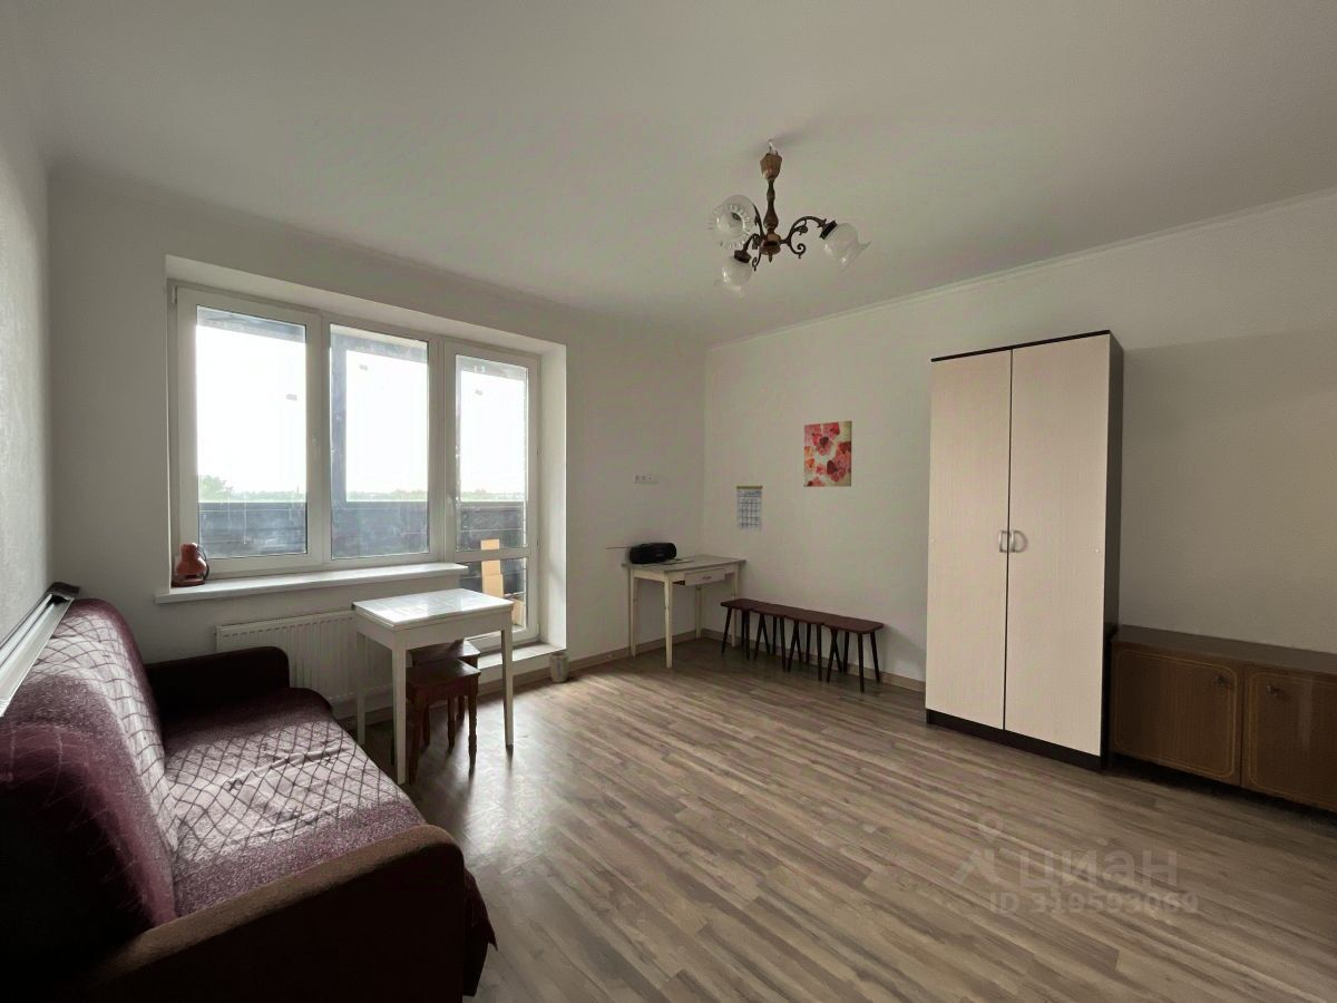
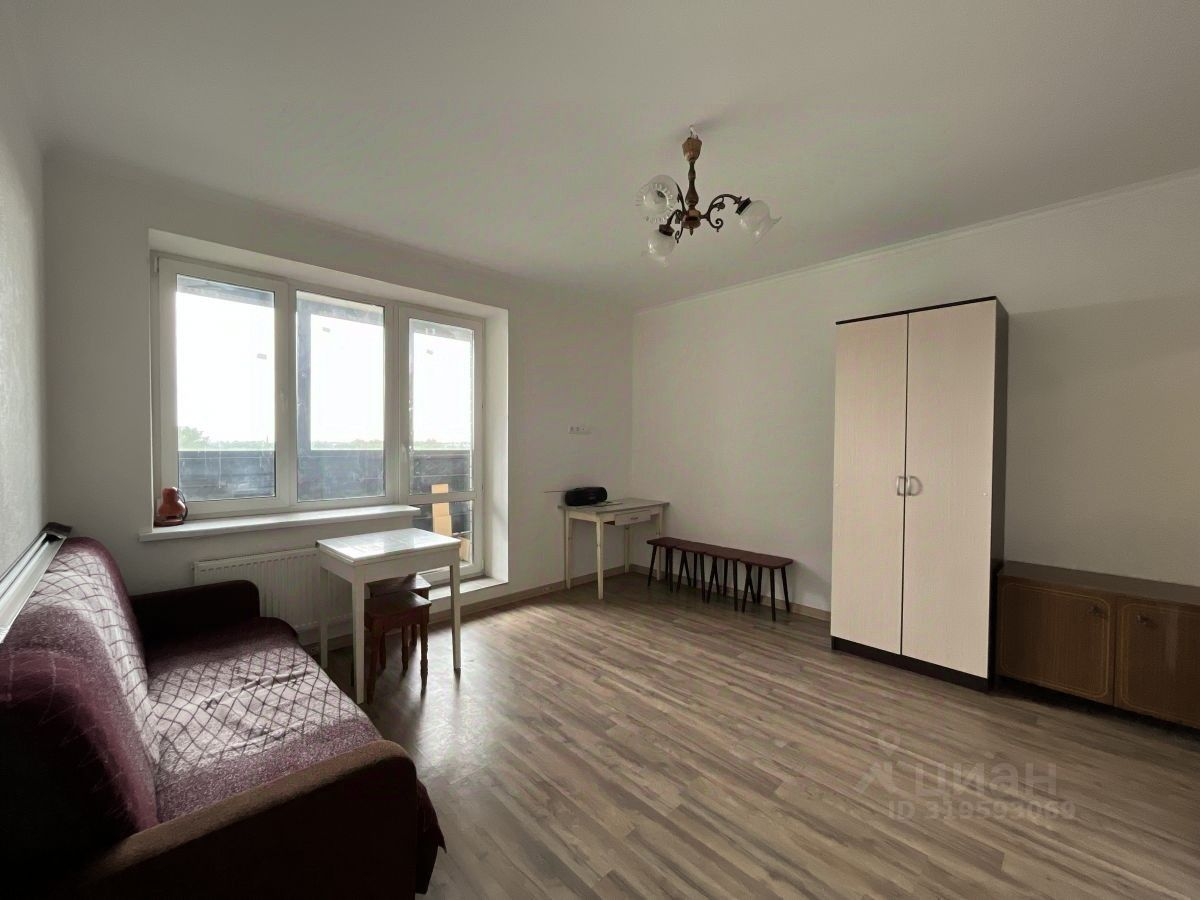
- wall art [803,420,853,488]
- calendar [735,478,764,533]
- plant pot [548,651,569,684]
